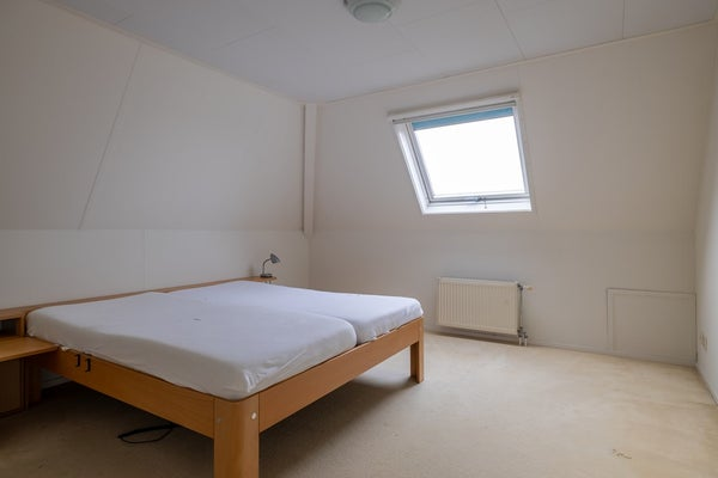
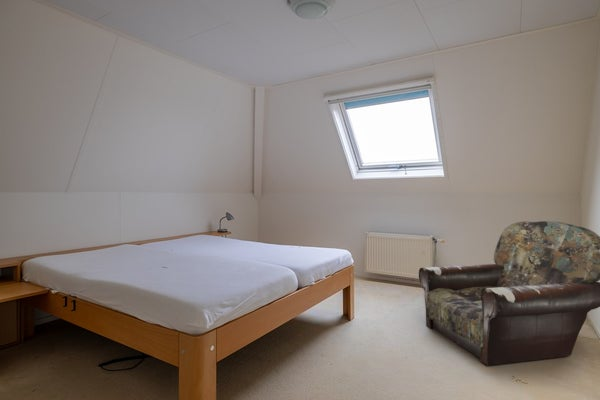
+ armchair [418,220,600,366]
